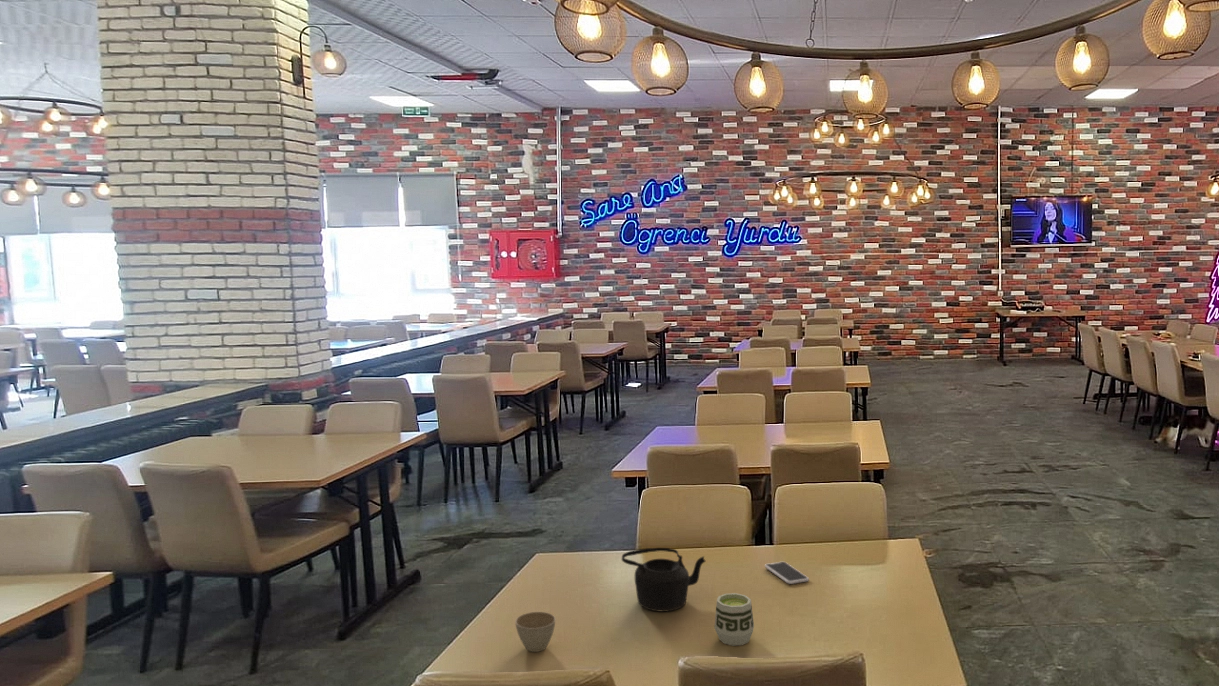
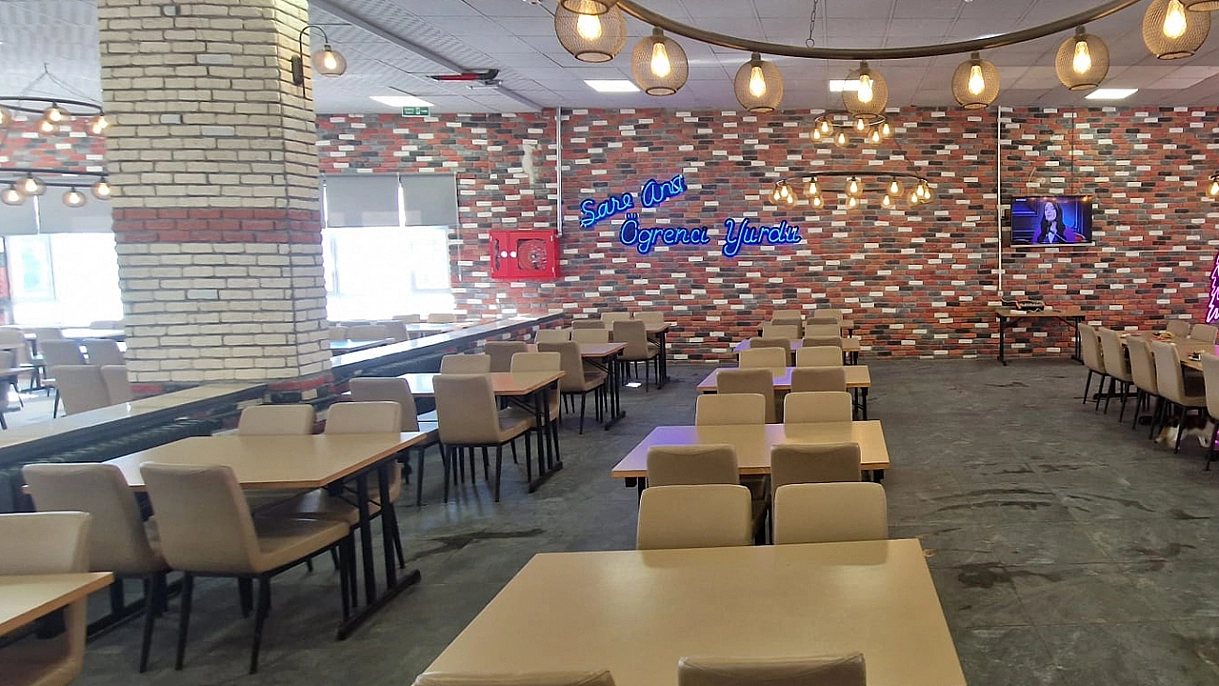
- cup [713,592,755,647]
- smartphone [764,561,810,585]
- teapot [621,547,707,613]
- flower pot [514,611,556,653]
